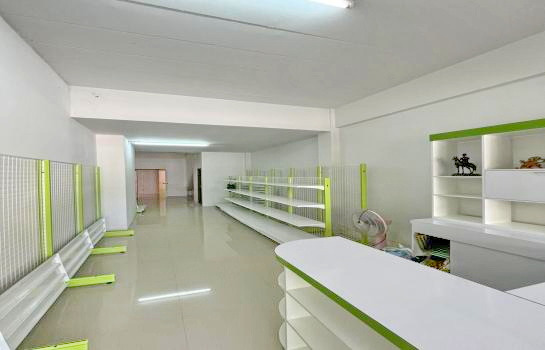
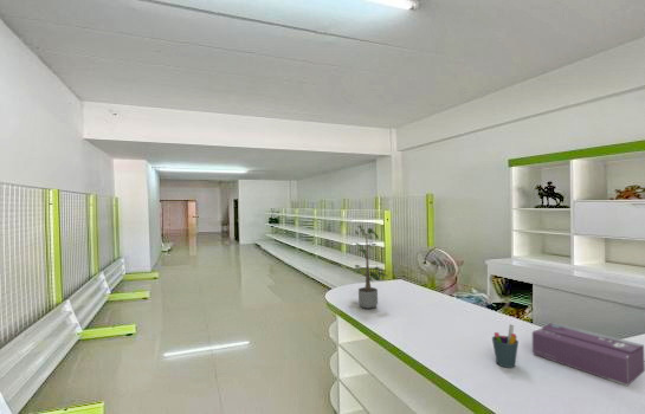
+ tissue box [531,321,645,387]
+ potted plant [354,221,389,310]
+ pen holder [491,323,520,369]
